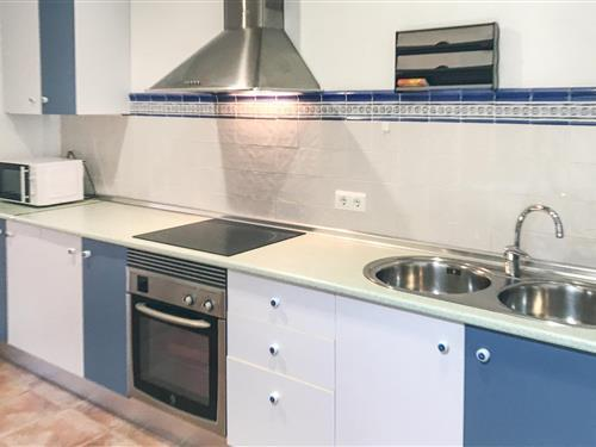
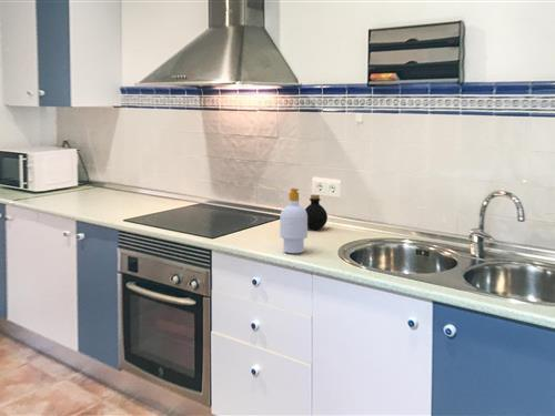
+ soap bottle [279,187,309,254]
+ bottle [305,194,329,231]
